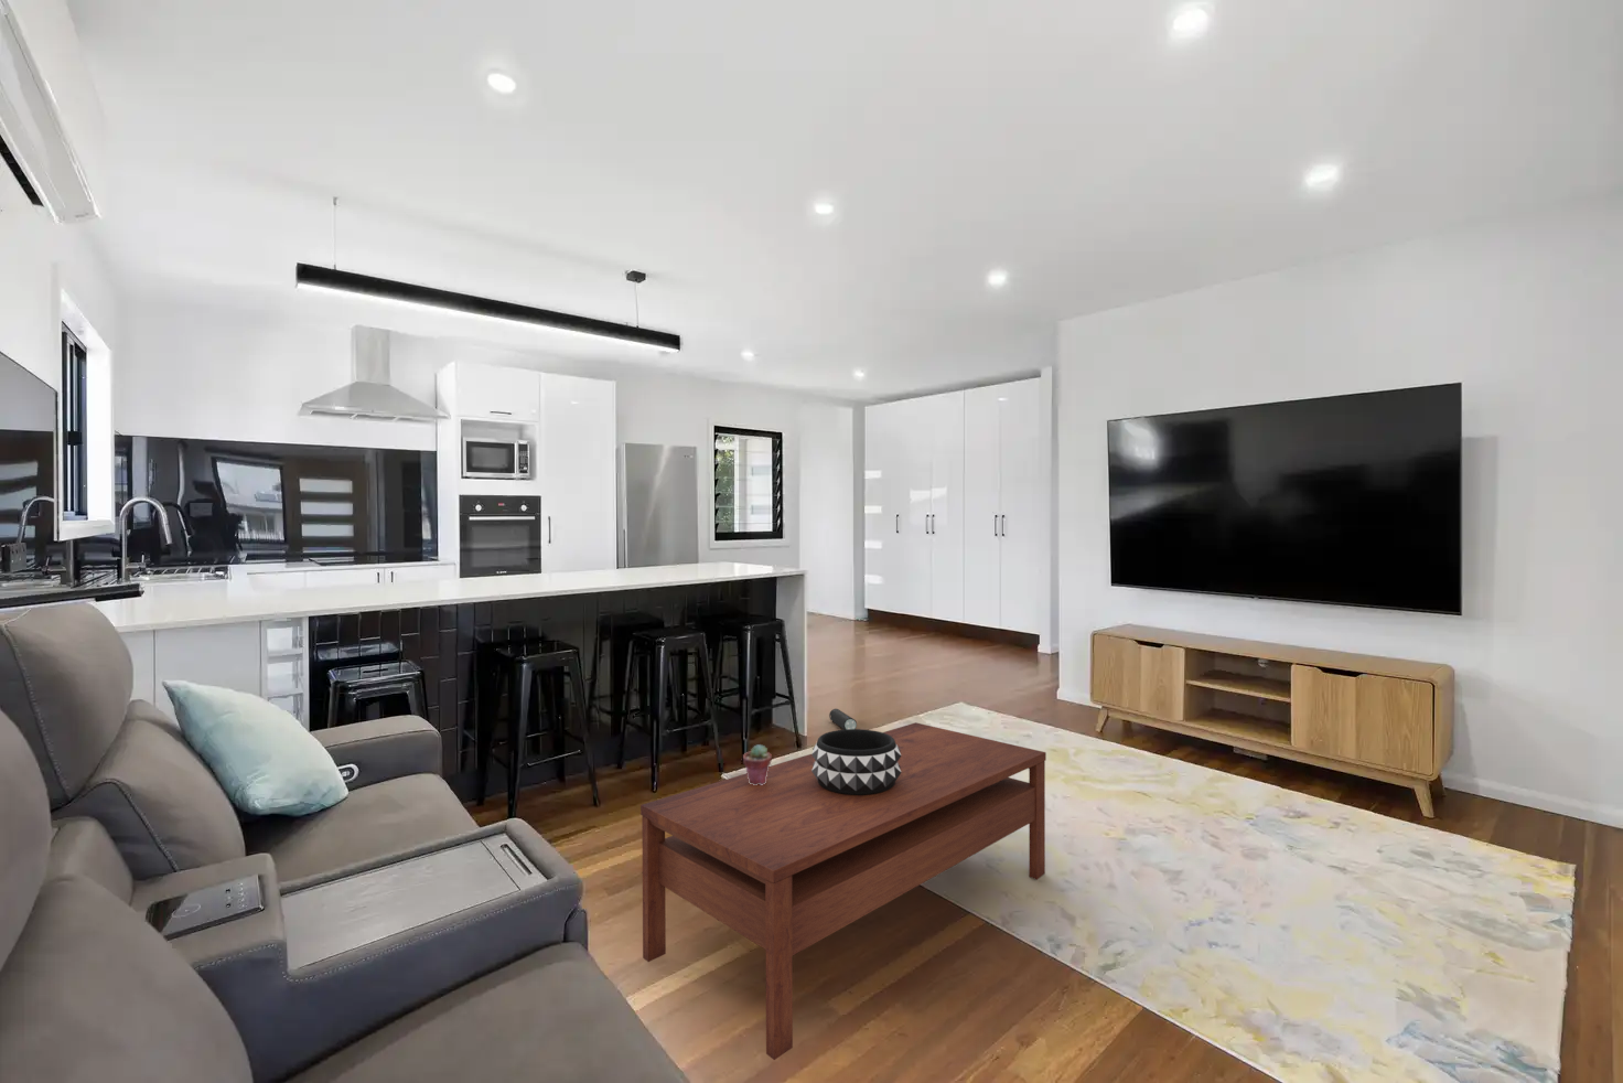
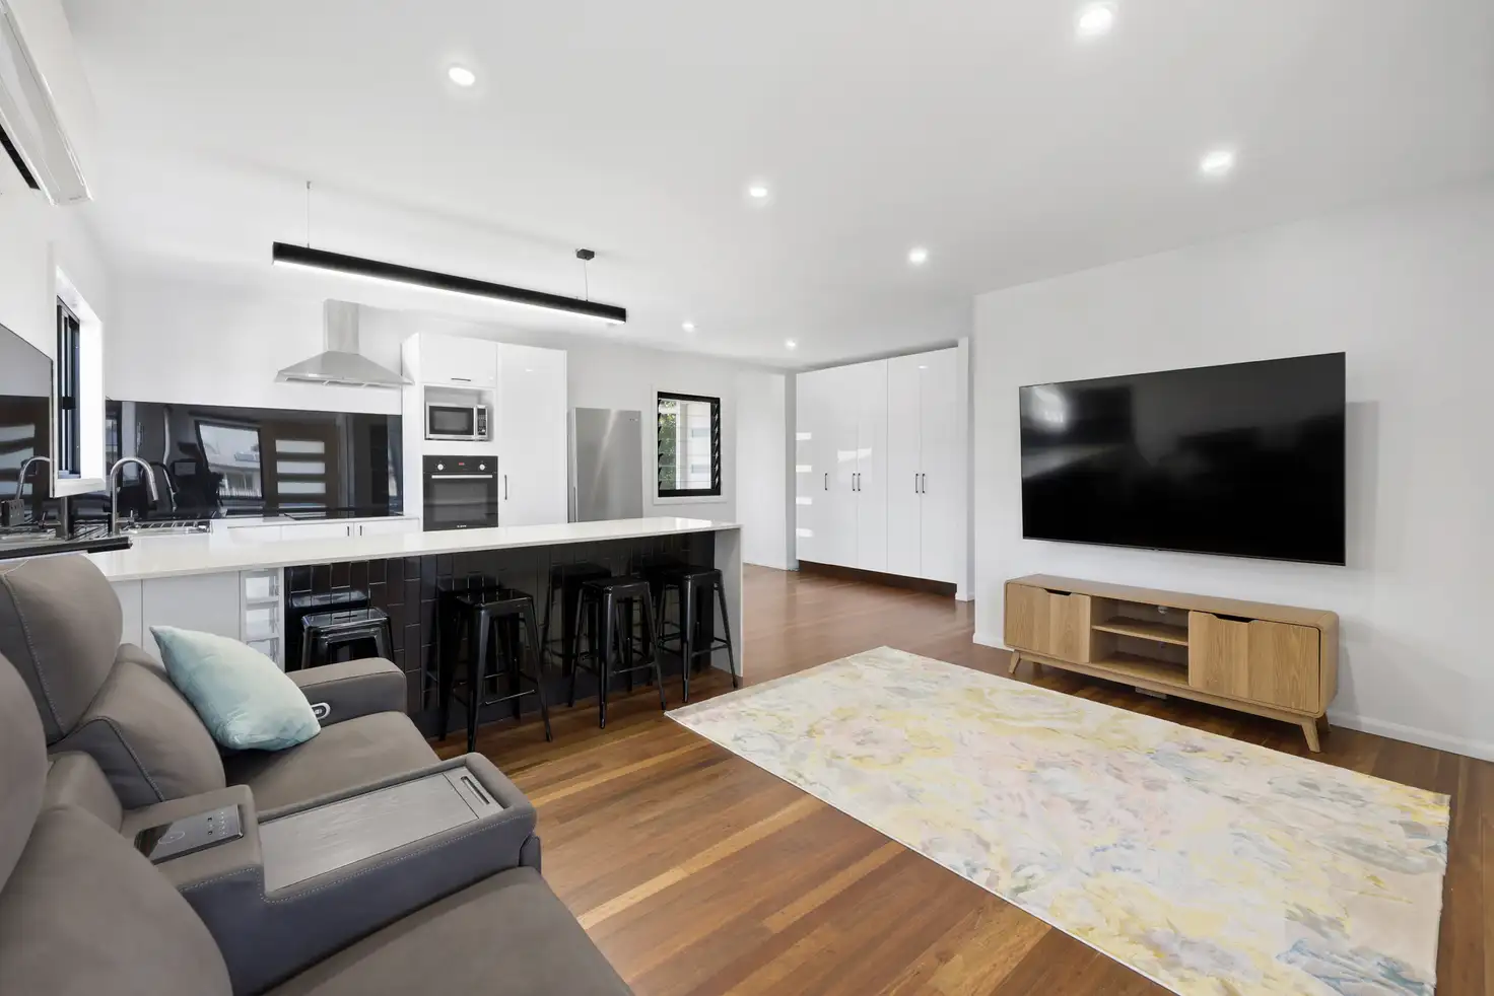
- speaker [828,708,858,730]
- coffee table [639,722,1048,1061]
- decorative bowl [811,728,902,795]
- potted succulent [742,743,773,786]
